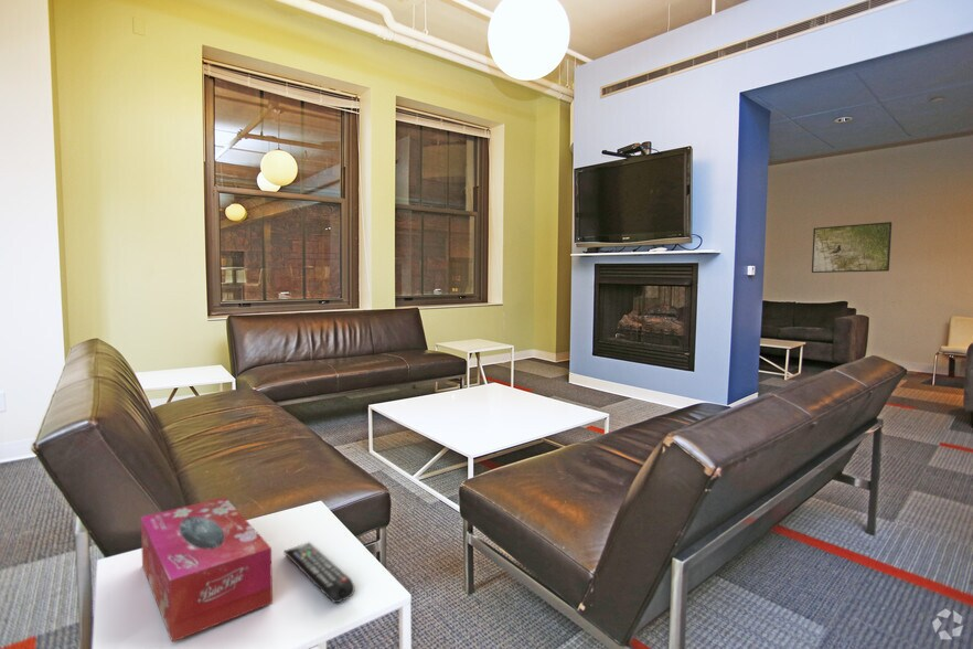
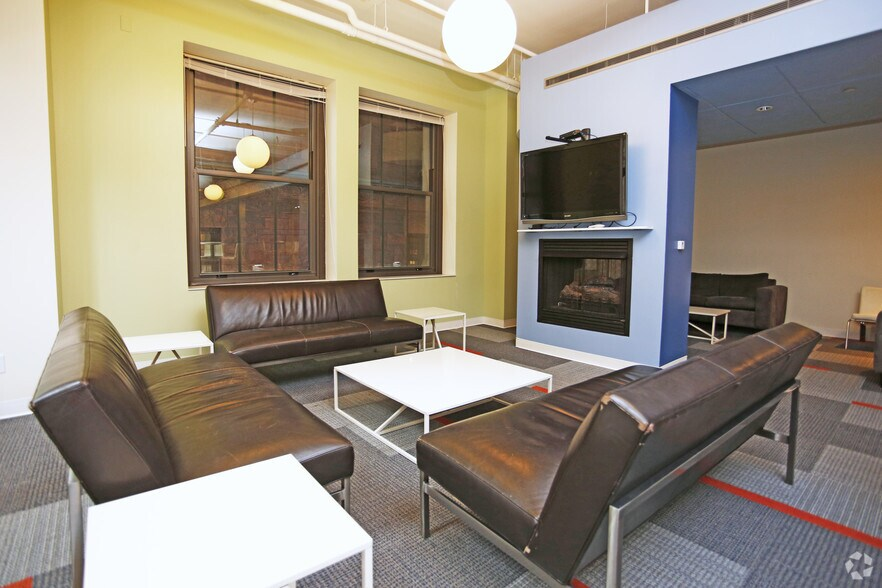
- remote control [282,541,355,604]
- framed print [811,221,892,274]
- tissue box [140,496,274,643]
